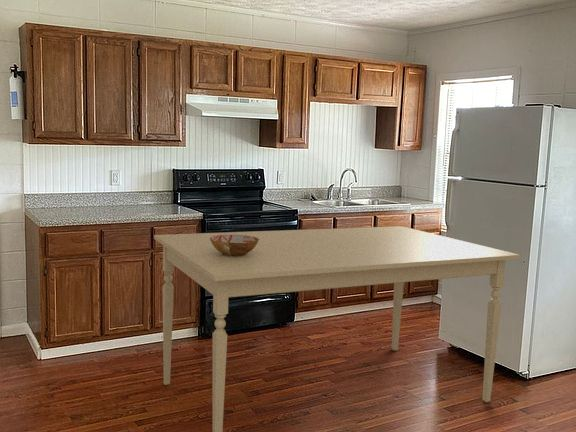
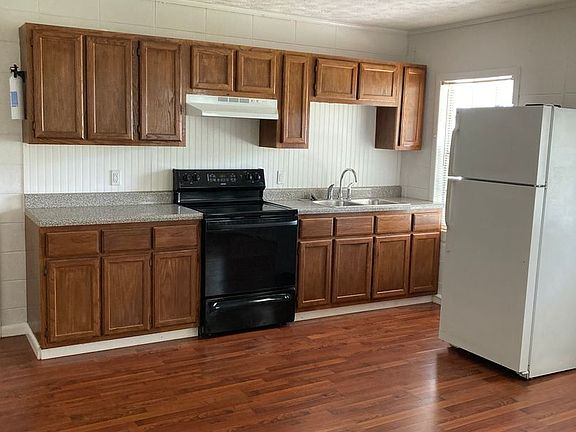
- dining table [153,225,521,432]
- bowl [210,235,259,256]
